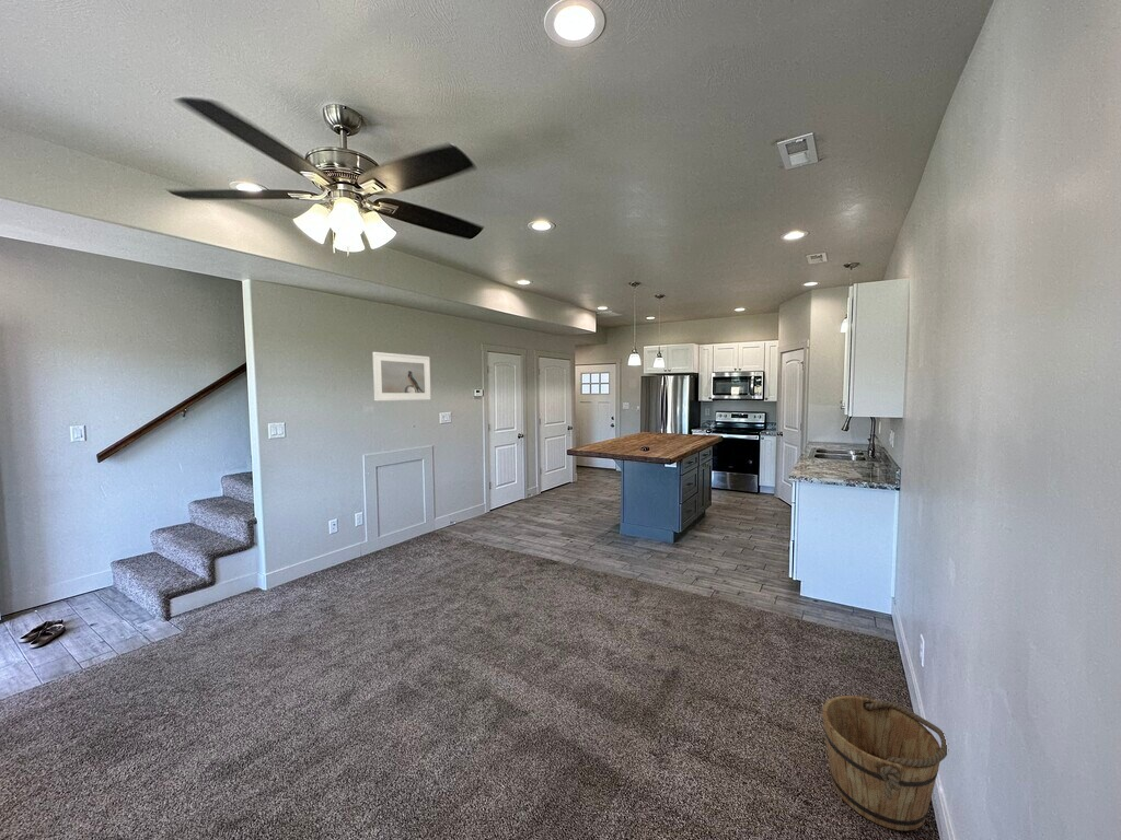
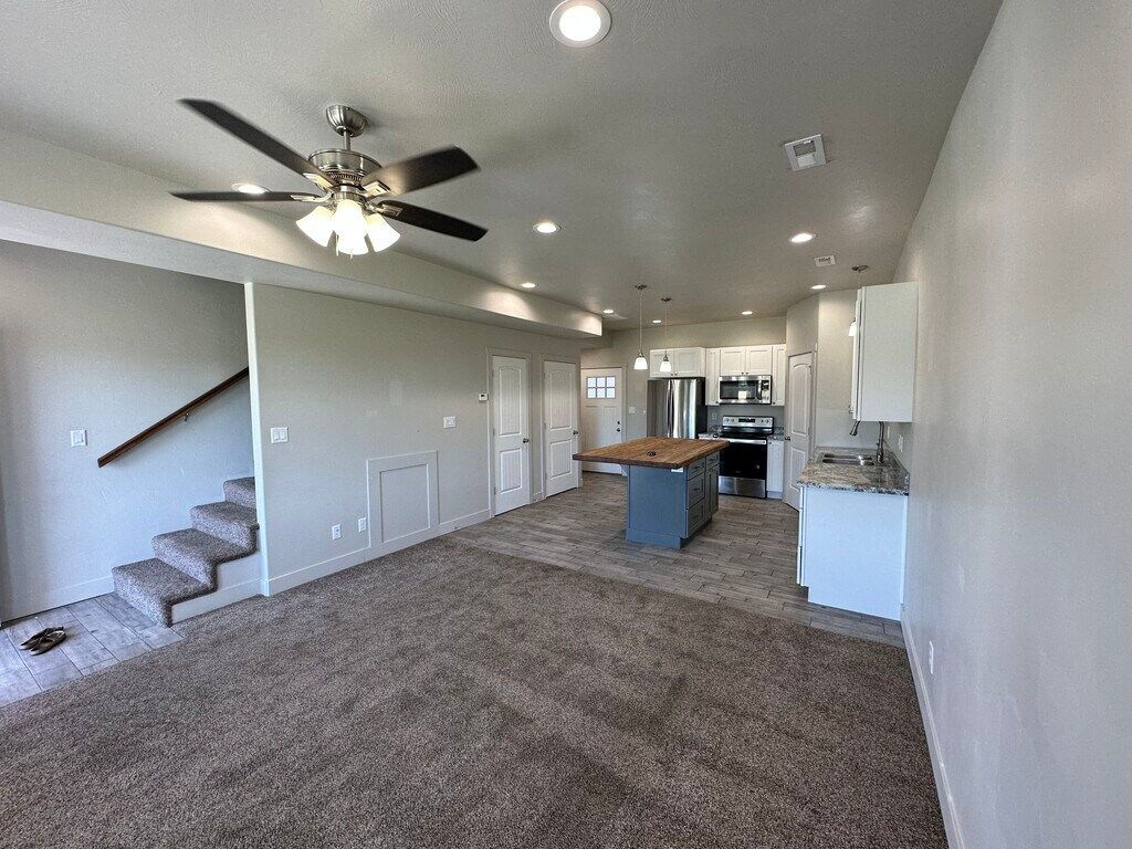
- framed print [371,351,432,402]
- bucket [821,693,948,832]
